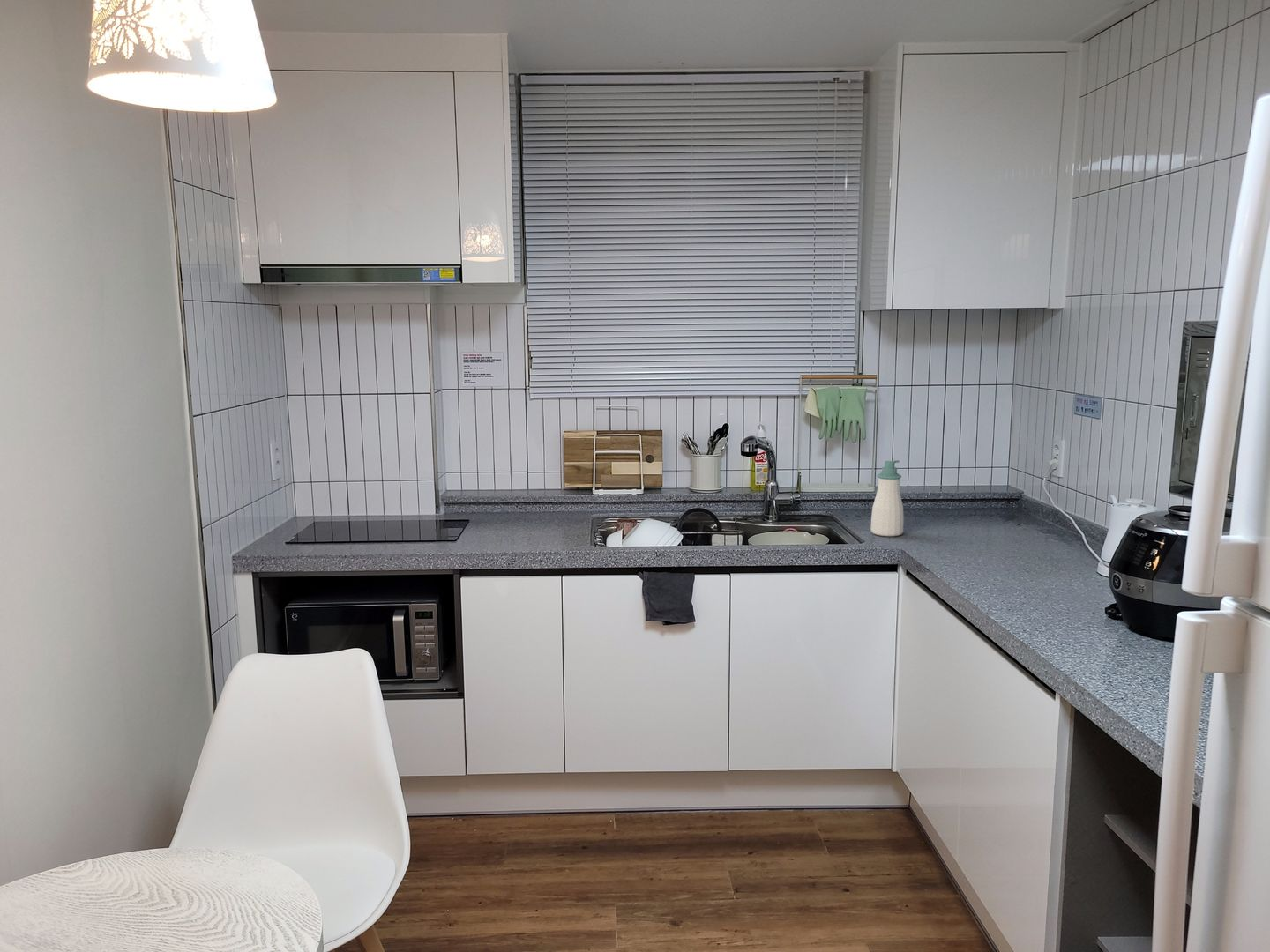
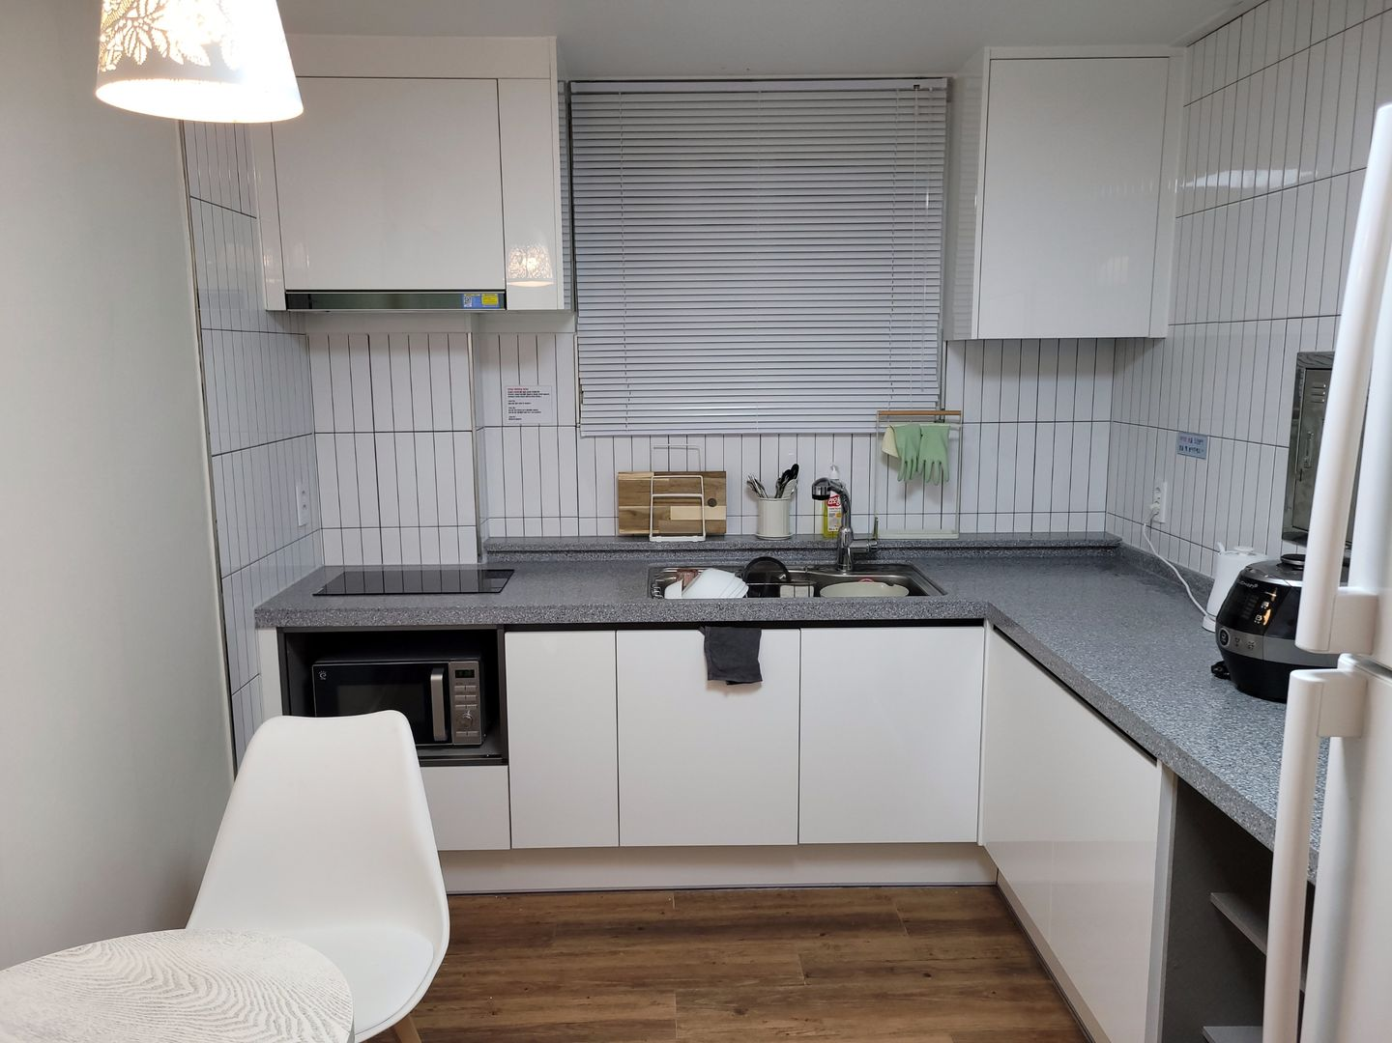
- soap bottle [870,459,905,537]
